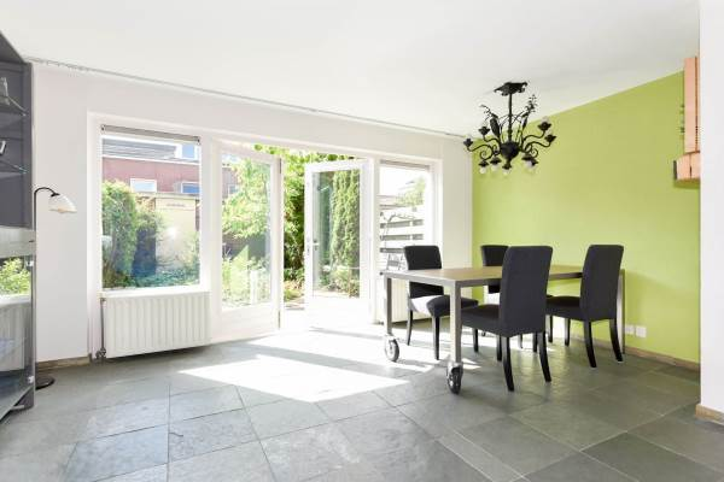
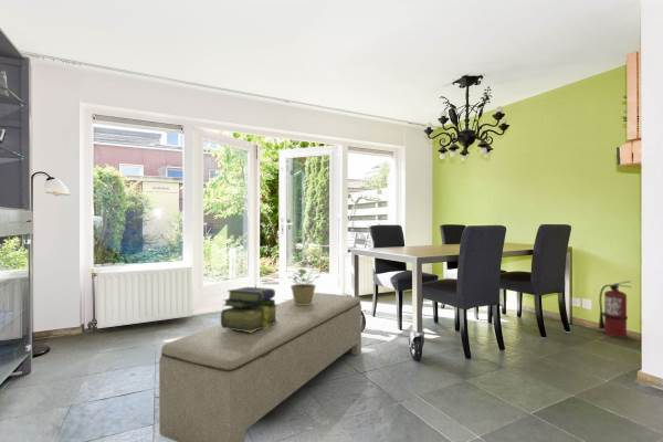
+ bench [158,292,362,442]
+ potted plant [290,259,325,305]
+ fire extinguisher [598,280,632,339]
+ stack of books [220,286,278,333]
